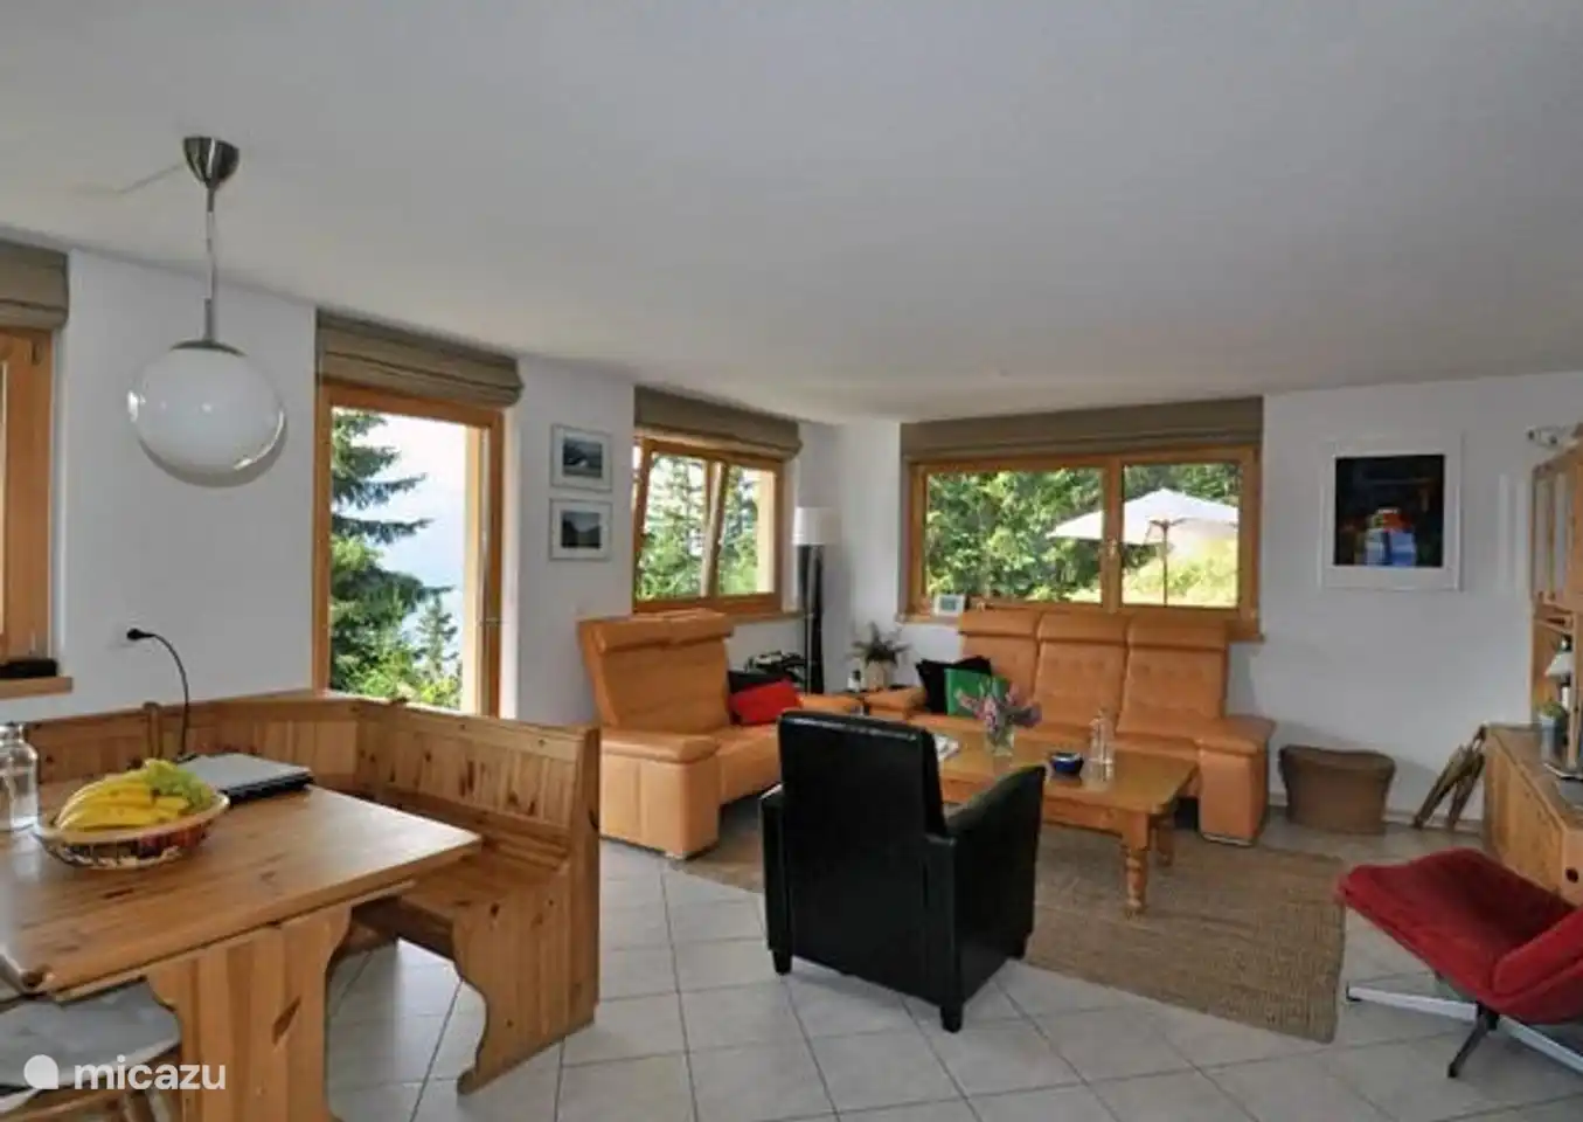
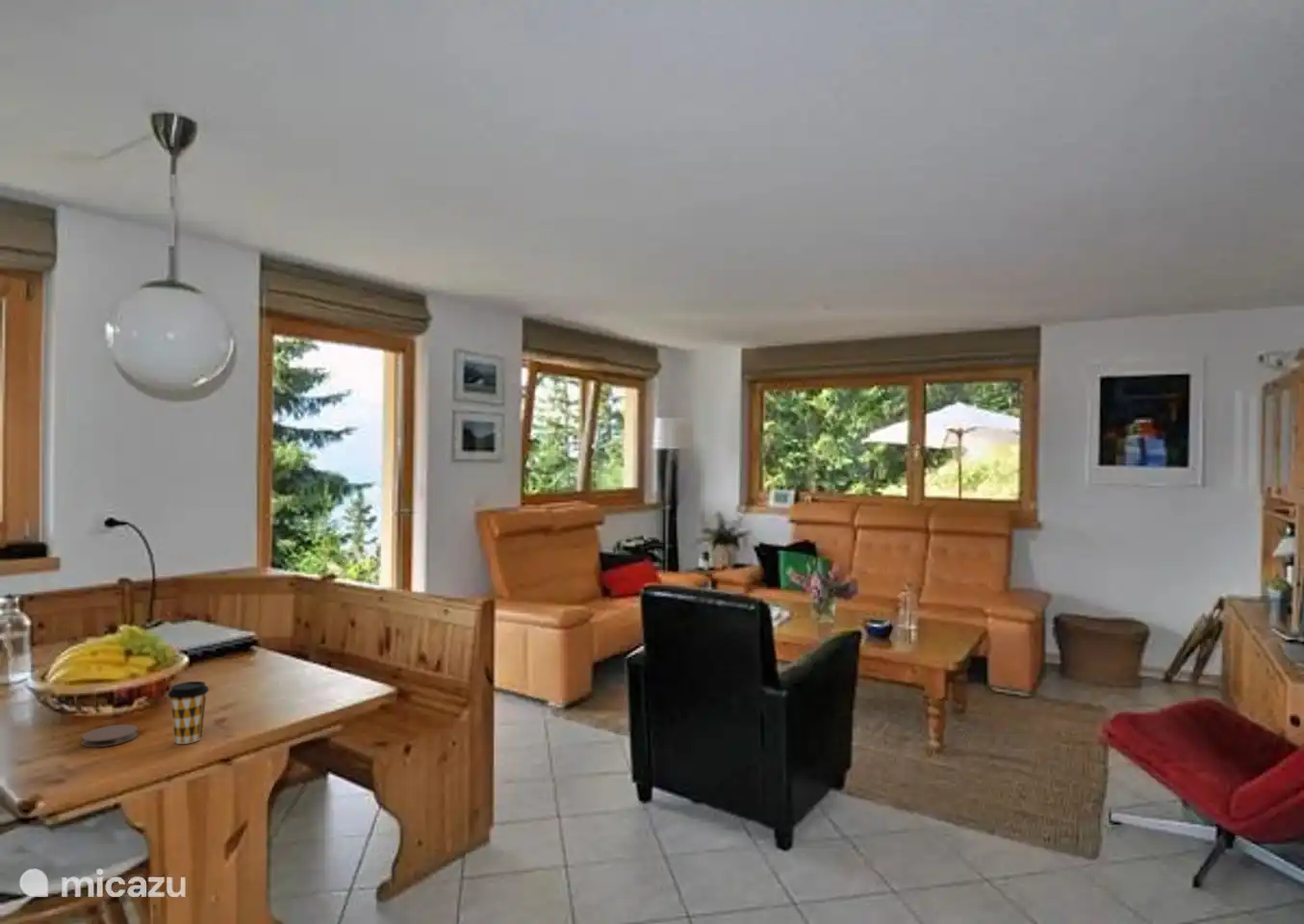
+ coffee cup [166,680,210,745]
+ coaster [81,724,139,748]
